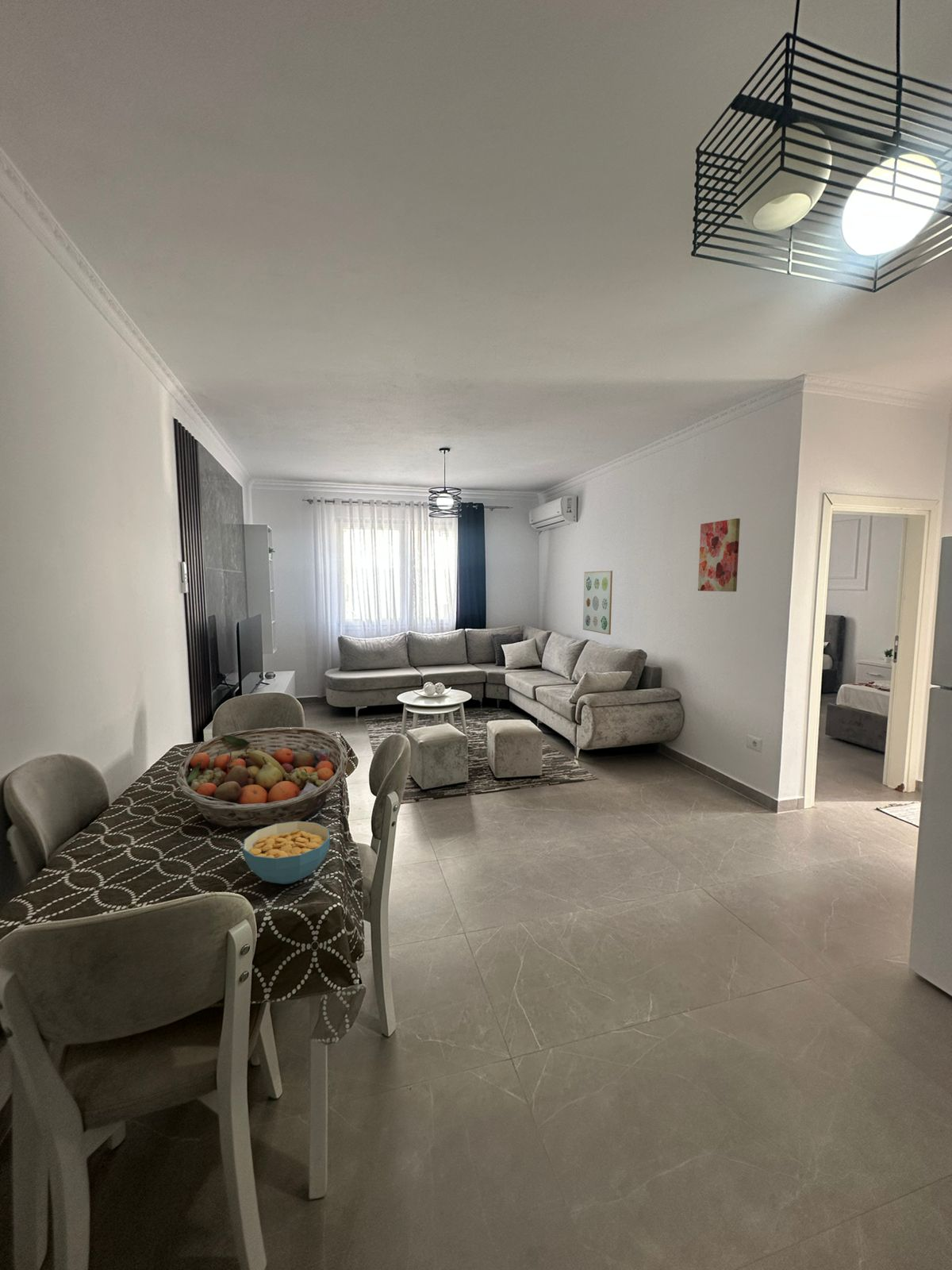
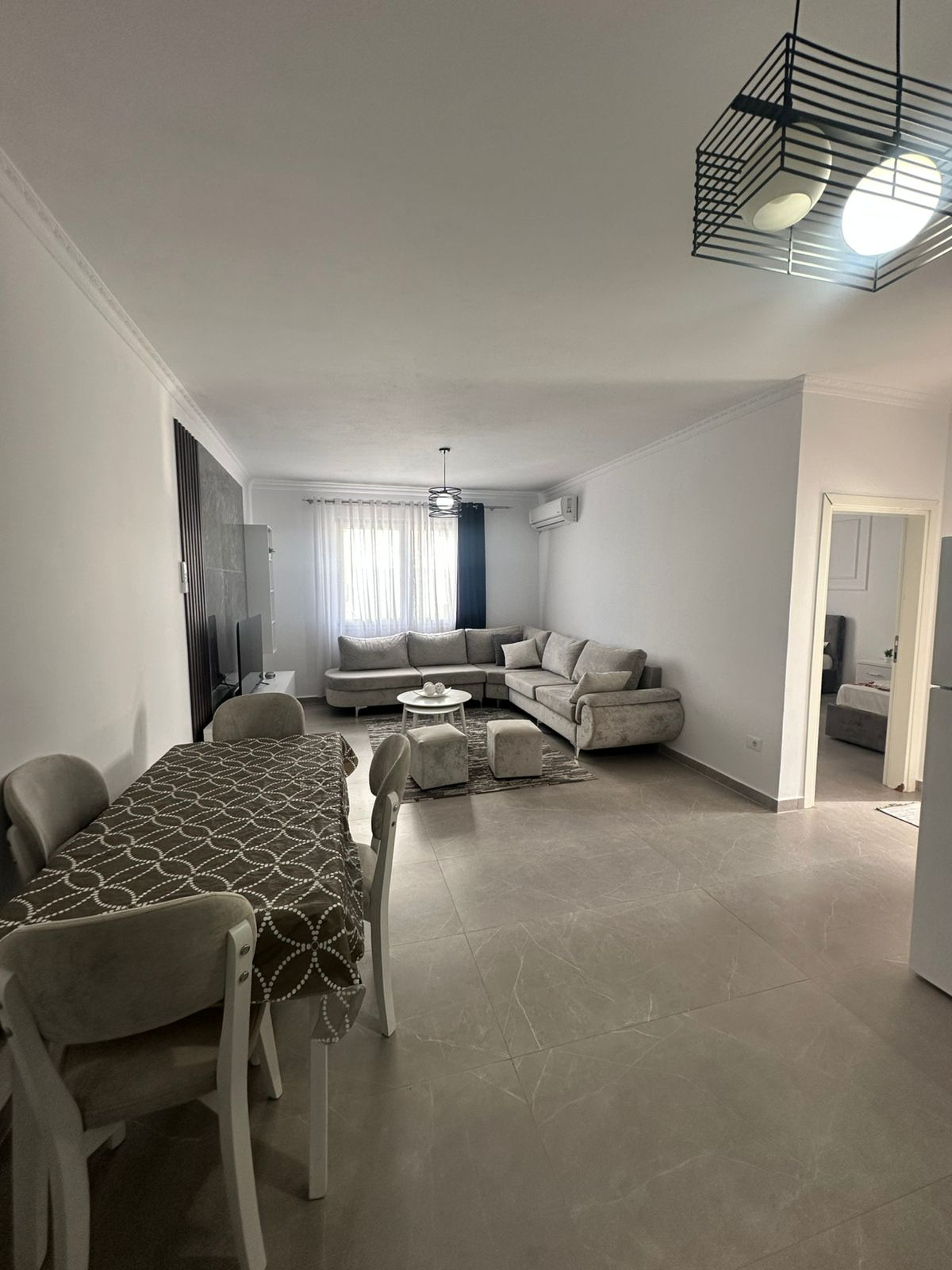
- fruit basket [175,726,349,829]
- wall art [582,570,613,636]
- cereal bowl [242,821,331,885]
- wall art [697,518,741,592]
